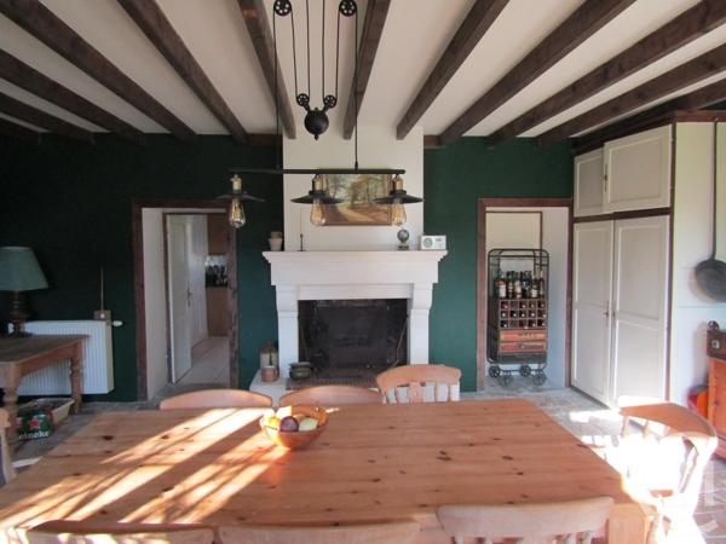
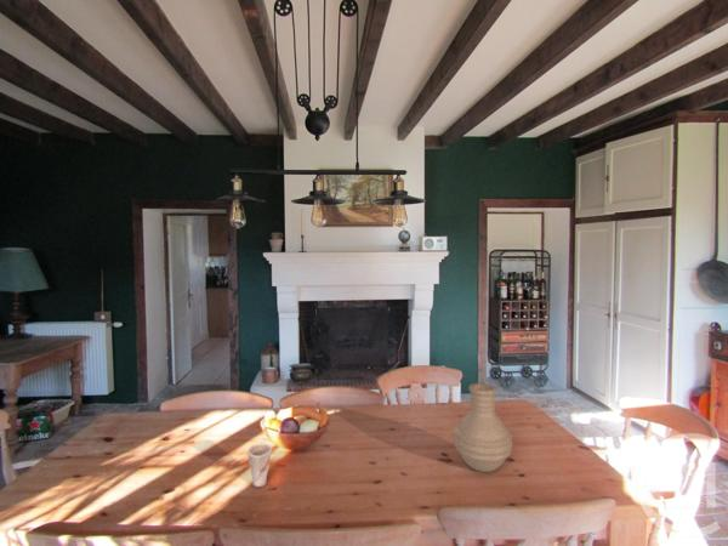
+ vase [453,382,514,473]
+ cup [246,442,273,488]
